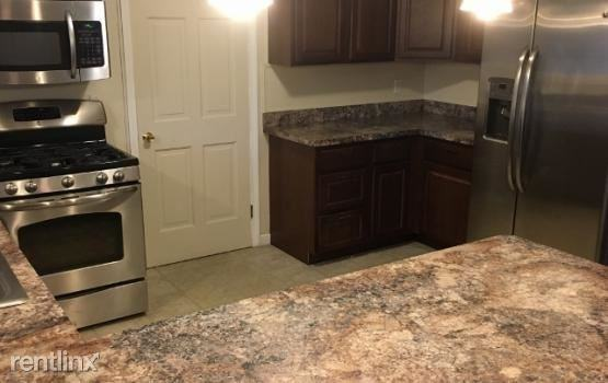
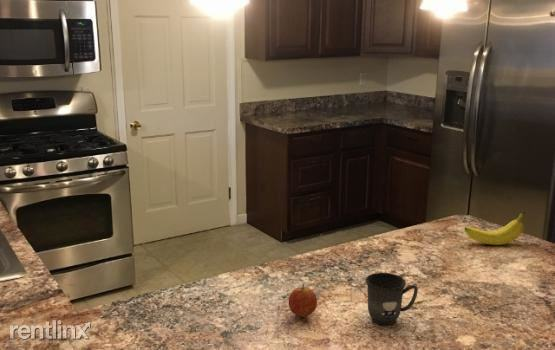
+ fruit [464,209,527,246]
+ fruit [287,283,318,318]
+ mug [365,272,419,325]
